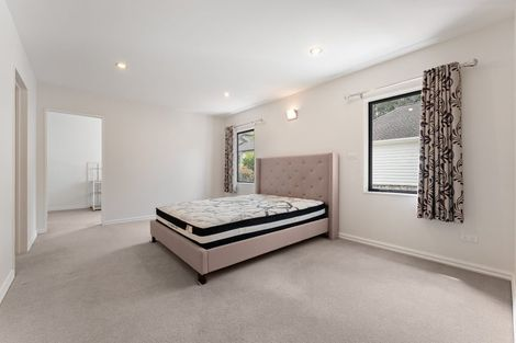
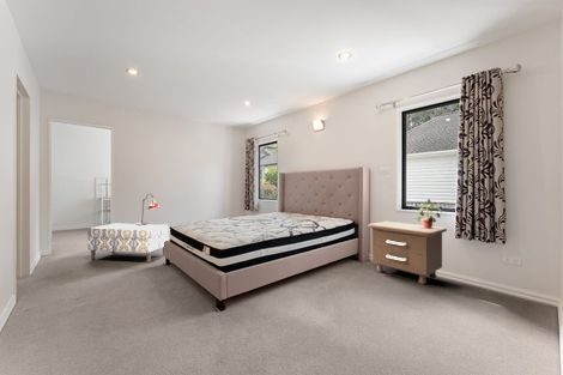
+ nightstand [367,220,448,285]
+ bench [86,222,170,264]
+ lamp [134,193,162,225]
+ potted plant [413,198,444,229]
